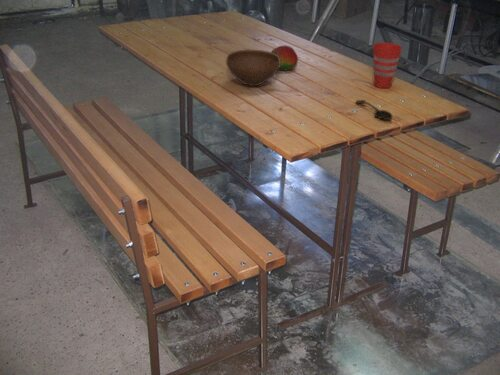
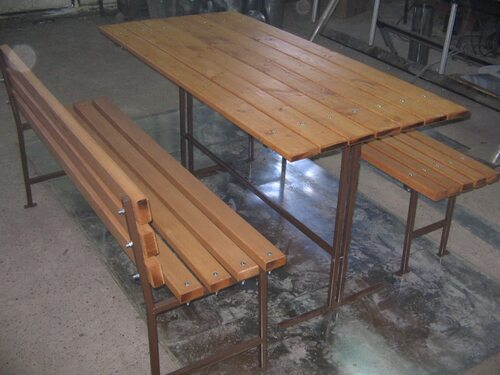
- fruit [270,44,299,71]
- bowl [225,49,280,87]
- cup [372,42,403,89]
- spoon [354,99,394,121]
